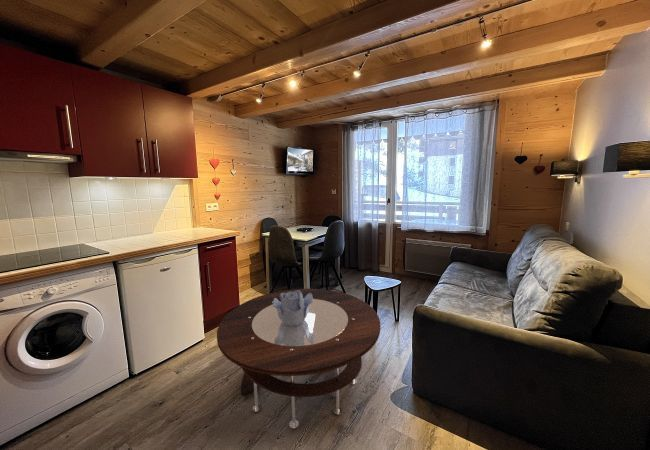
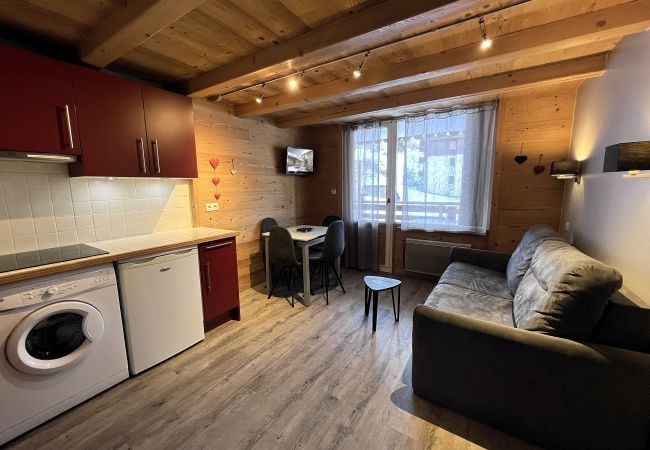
- coffee table [216,288,381,429]
- decorative bowl [273,290,313,326]
